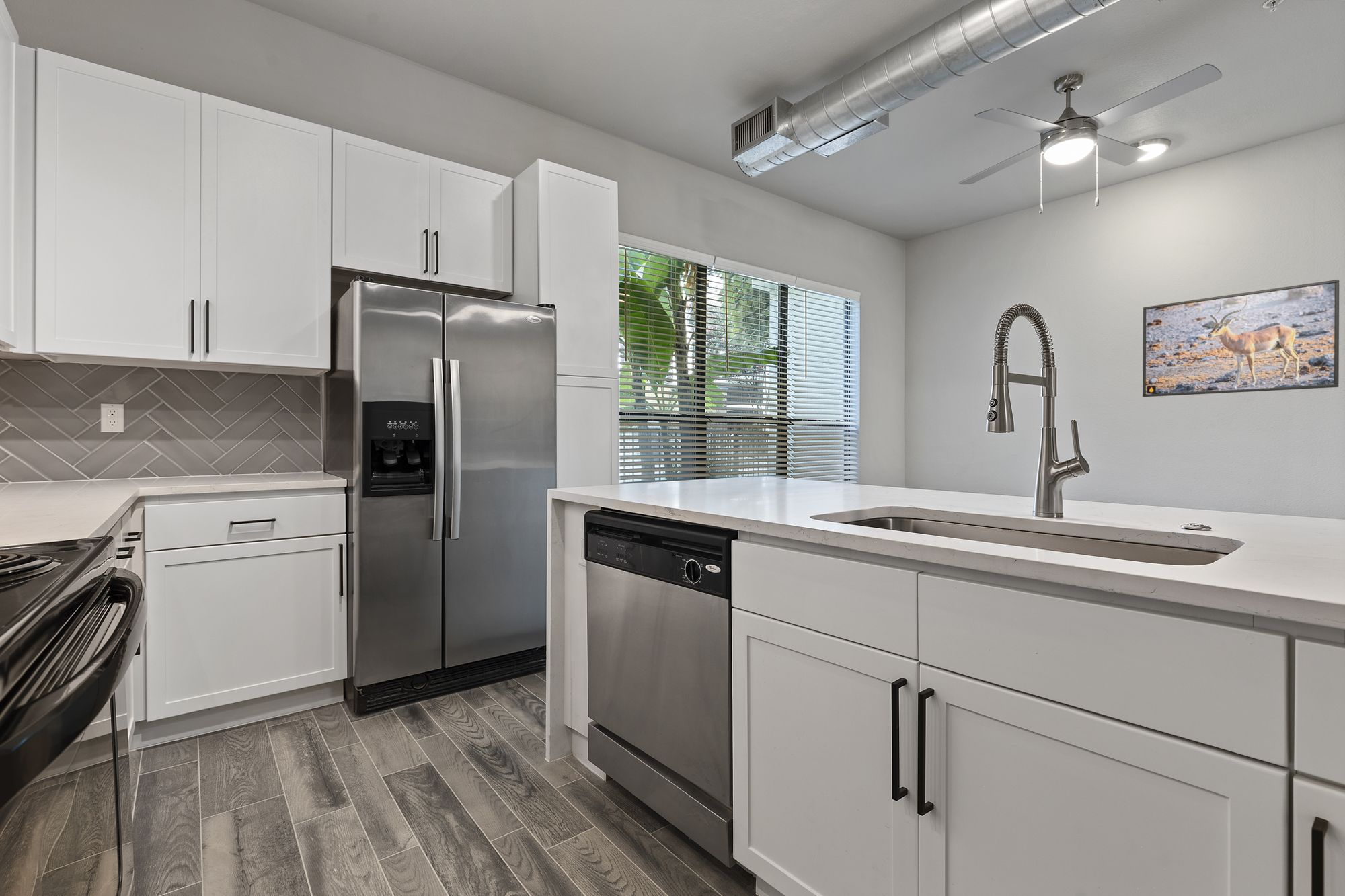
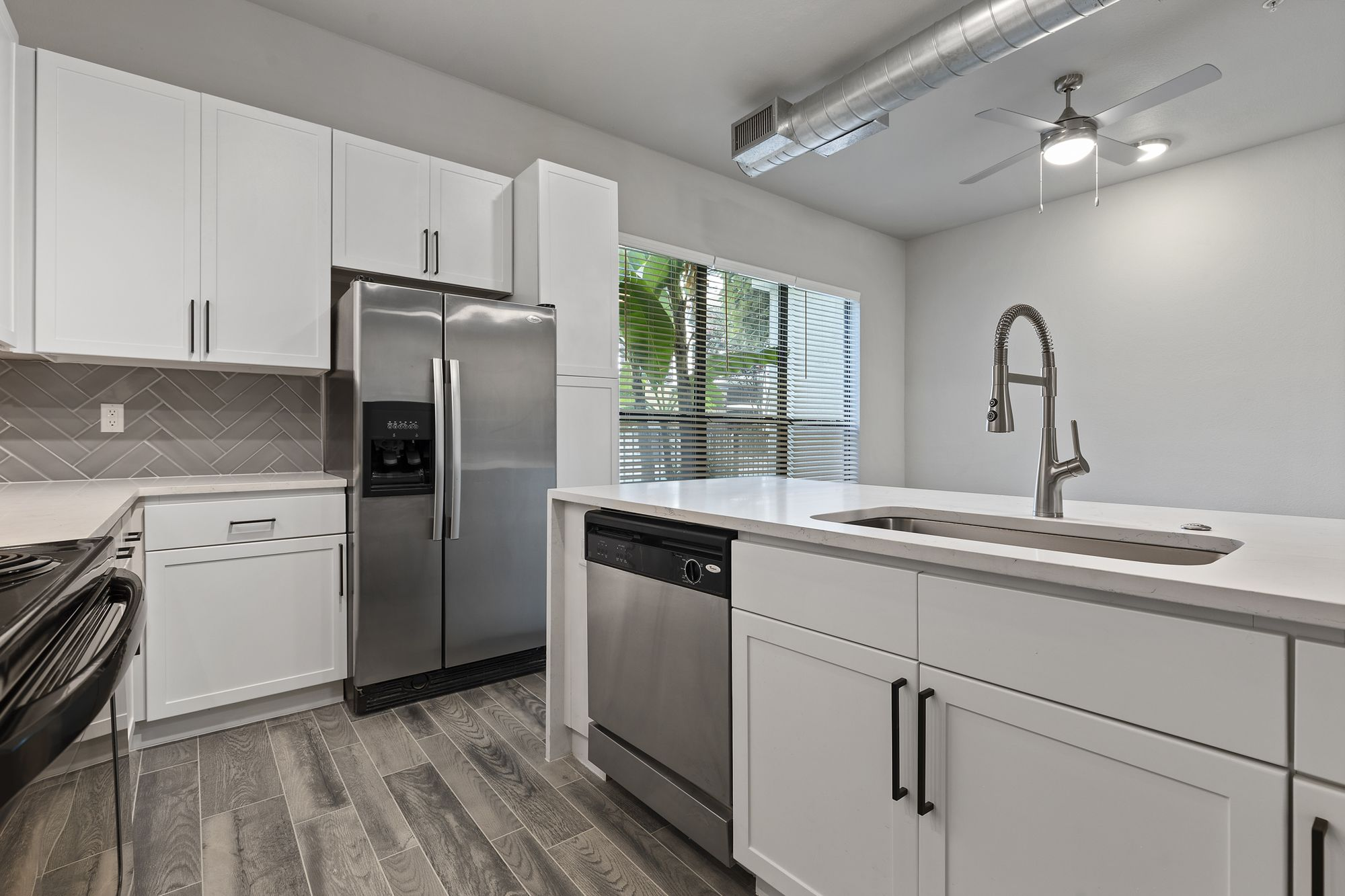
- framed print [1142,279,1340,397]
